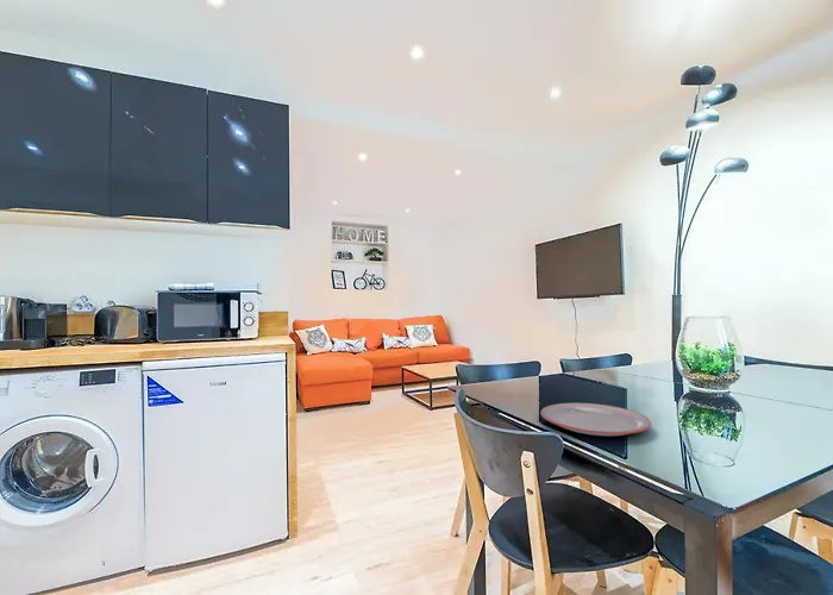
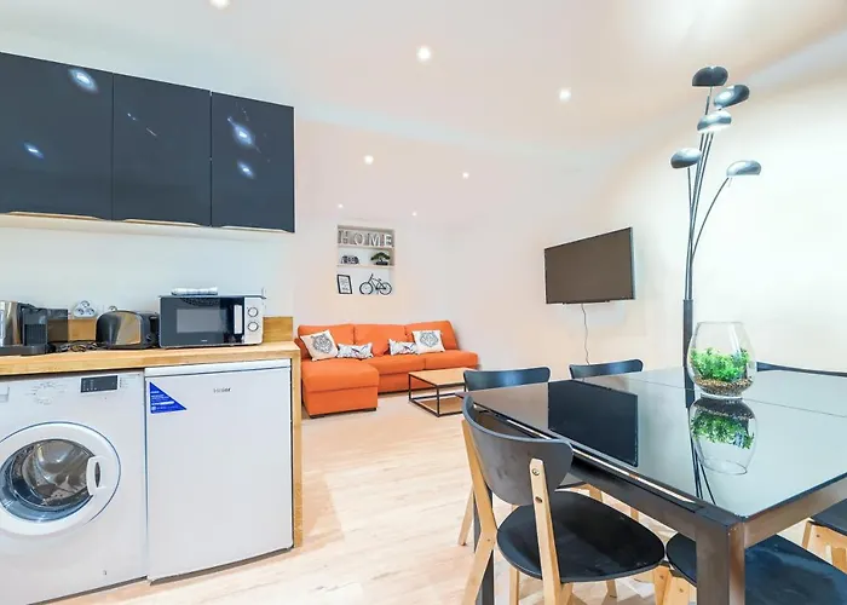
- plate [539,402,653,437]
